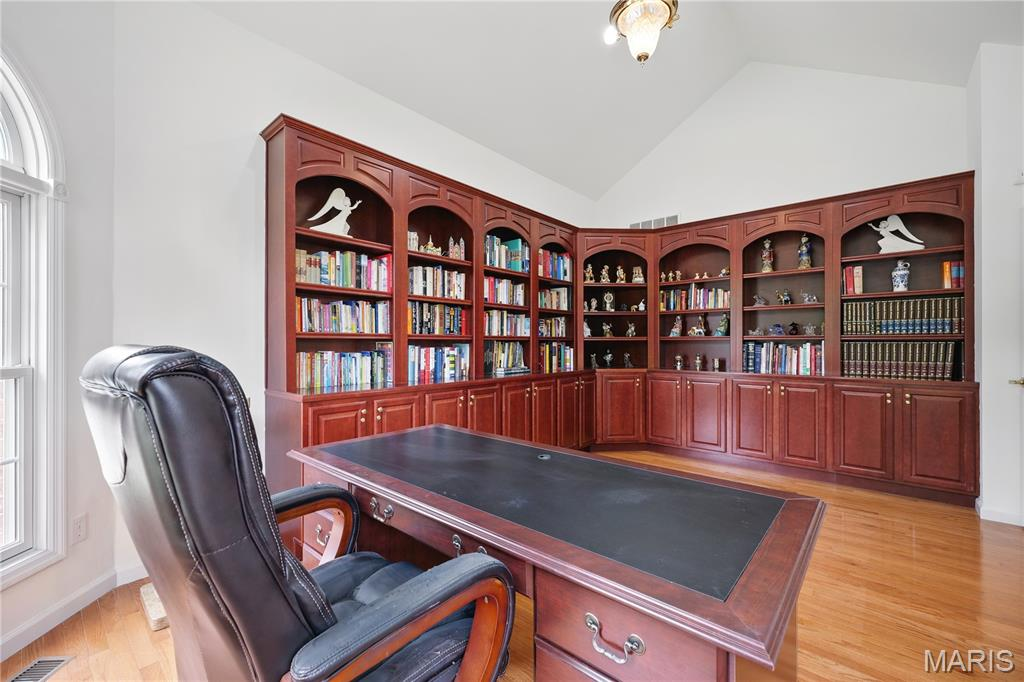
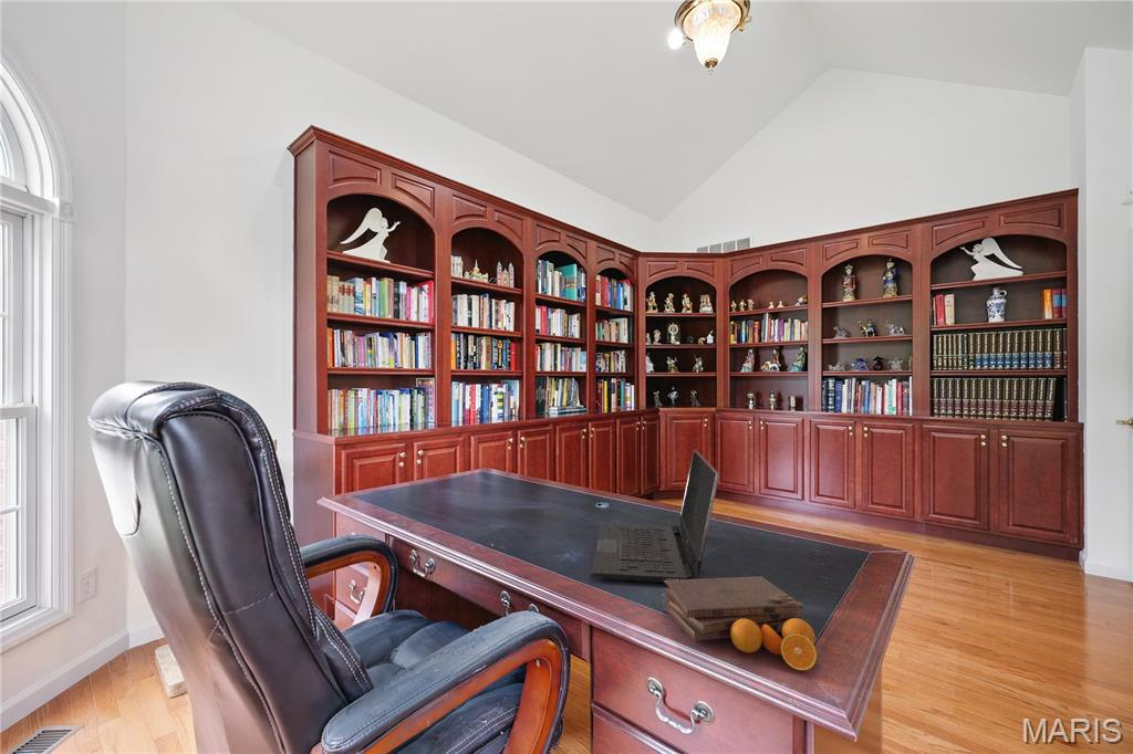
+ book [661,575,818,671]
+ laptop computer [590,448,720,584]
